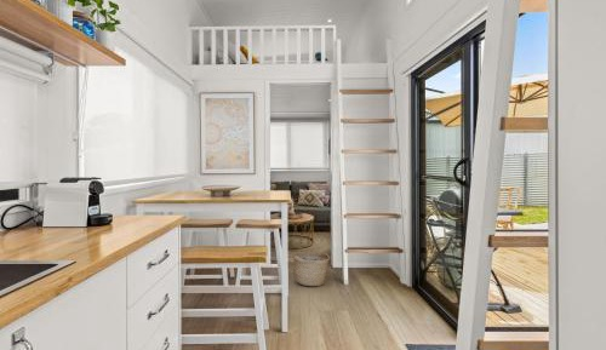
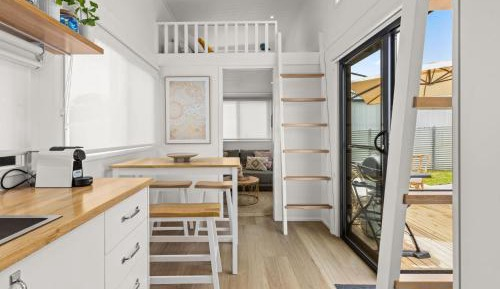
- basket [292,252,331,287]
